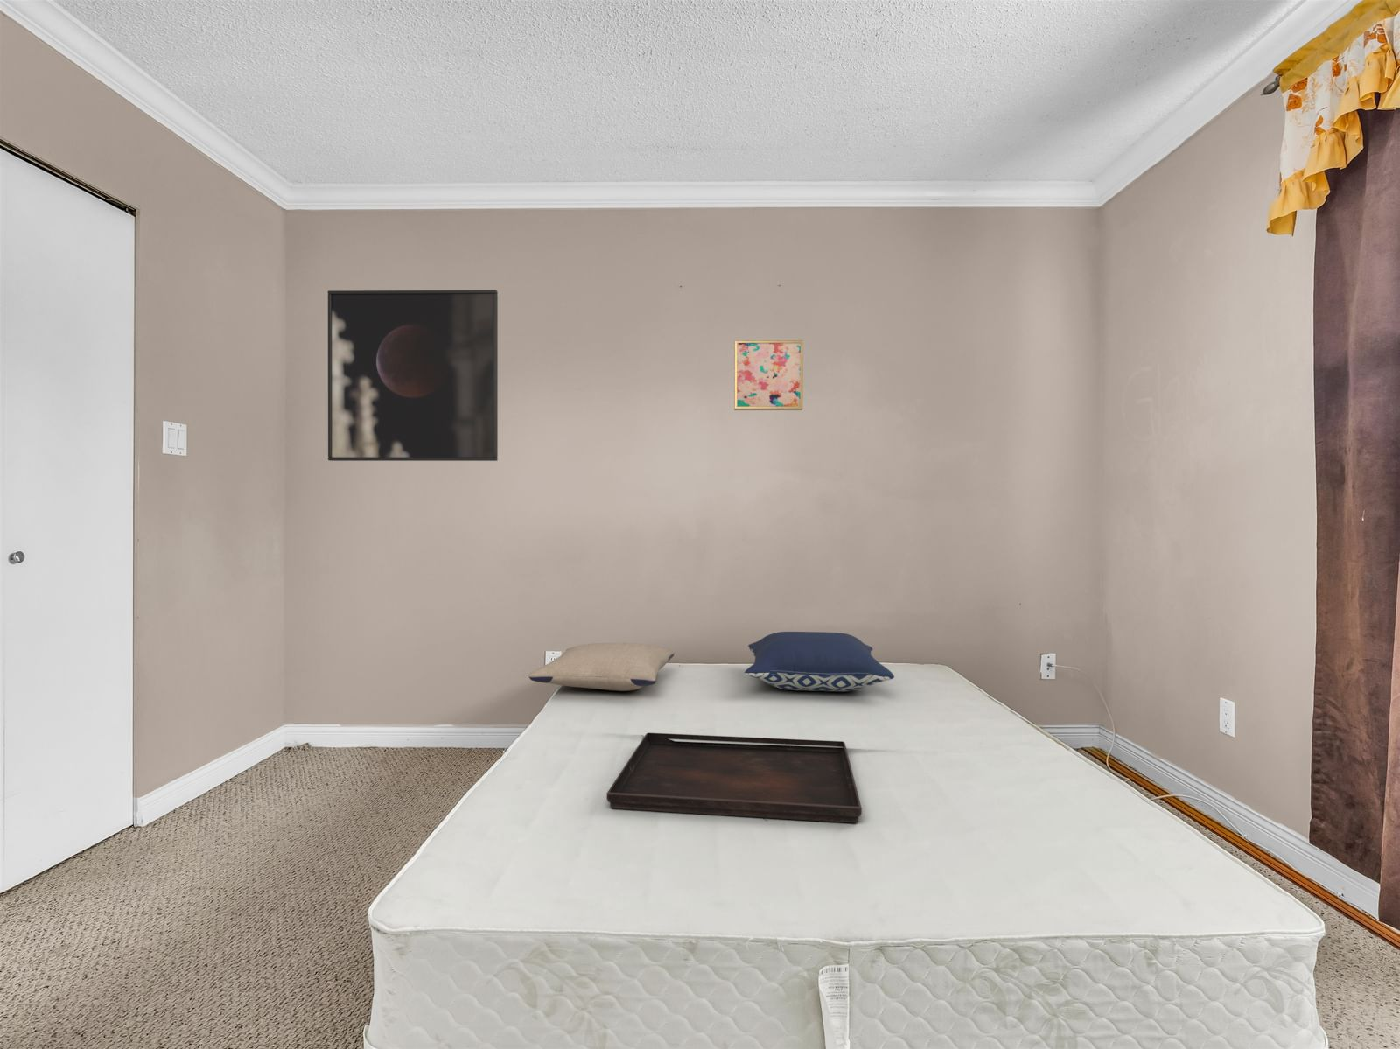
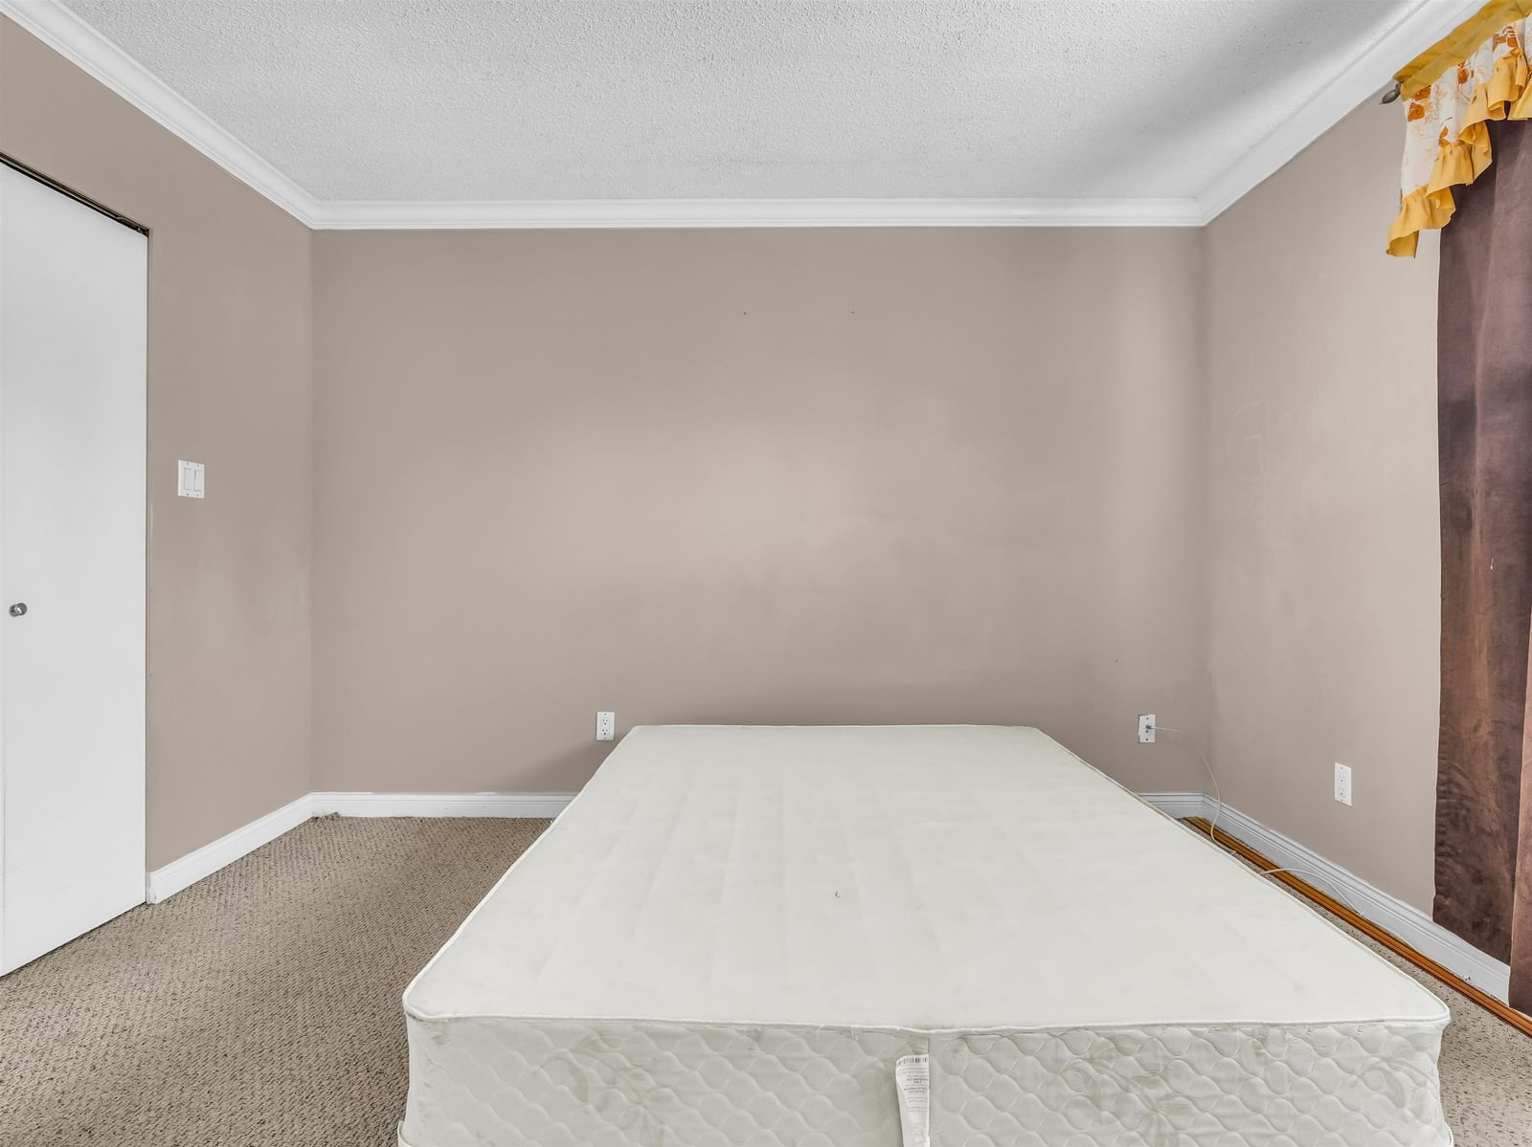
- serving tray [607,733,862,824]
- pillow [529,642,674,692]
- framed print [327,289,499,462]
- pillow [744,630,896,692]
- wall art [734,339,804,411]
